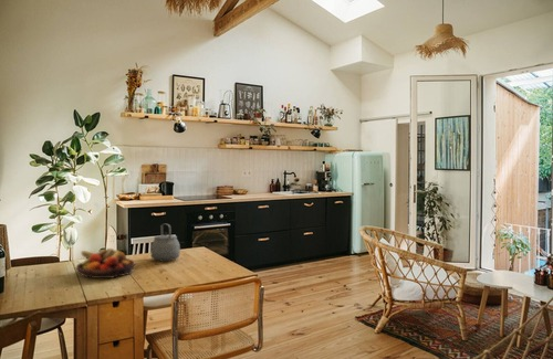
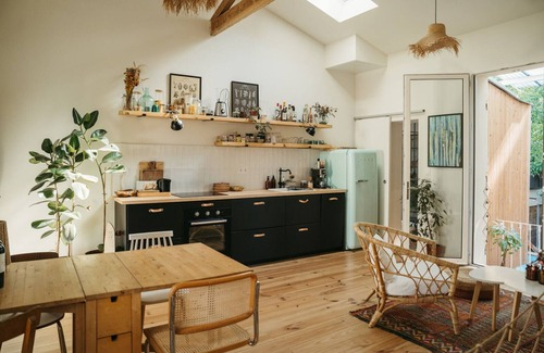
- tea kettle [150,223,181,262]
- fruit bowl [75,247,136,279]
